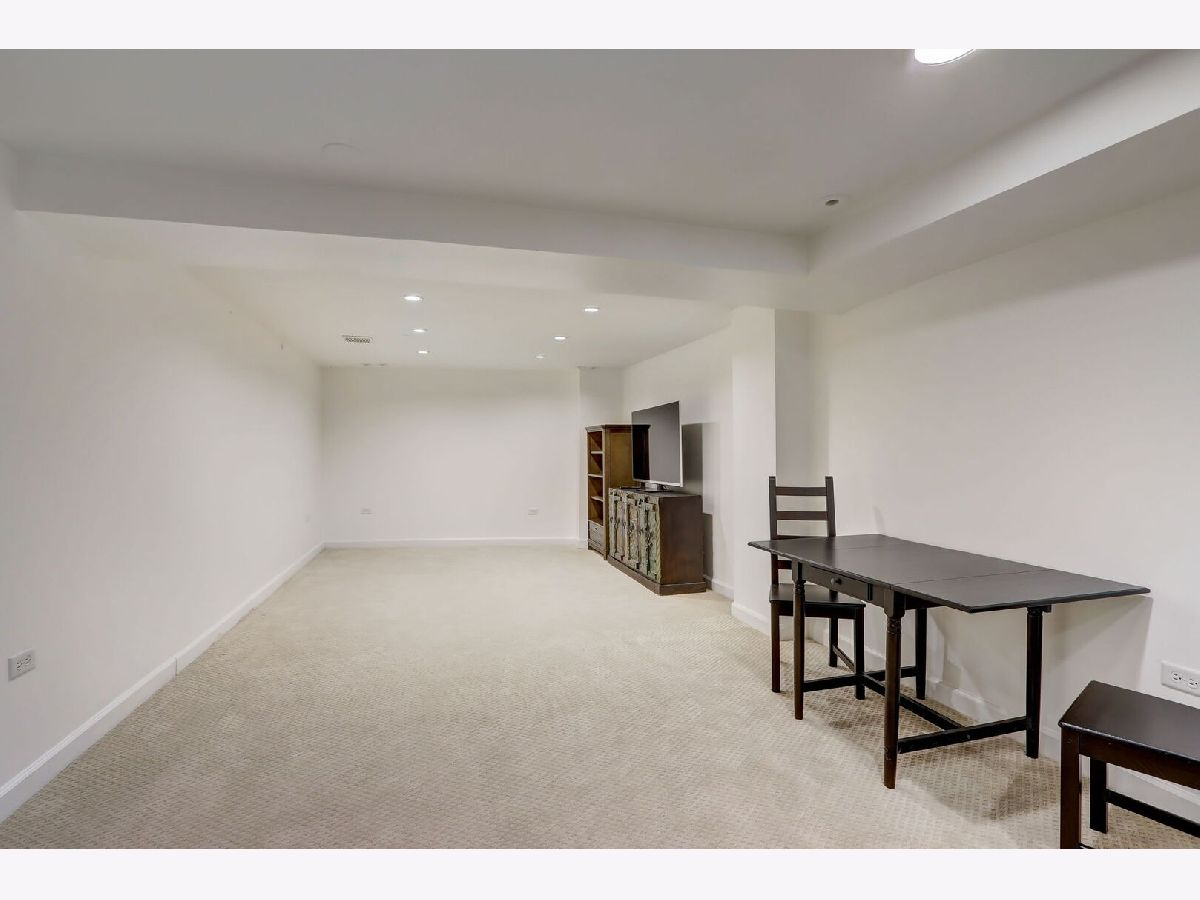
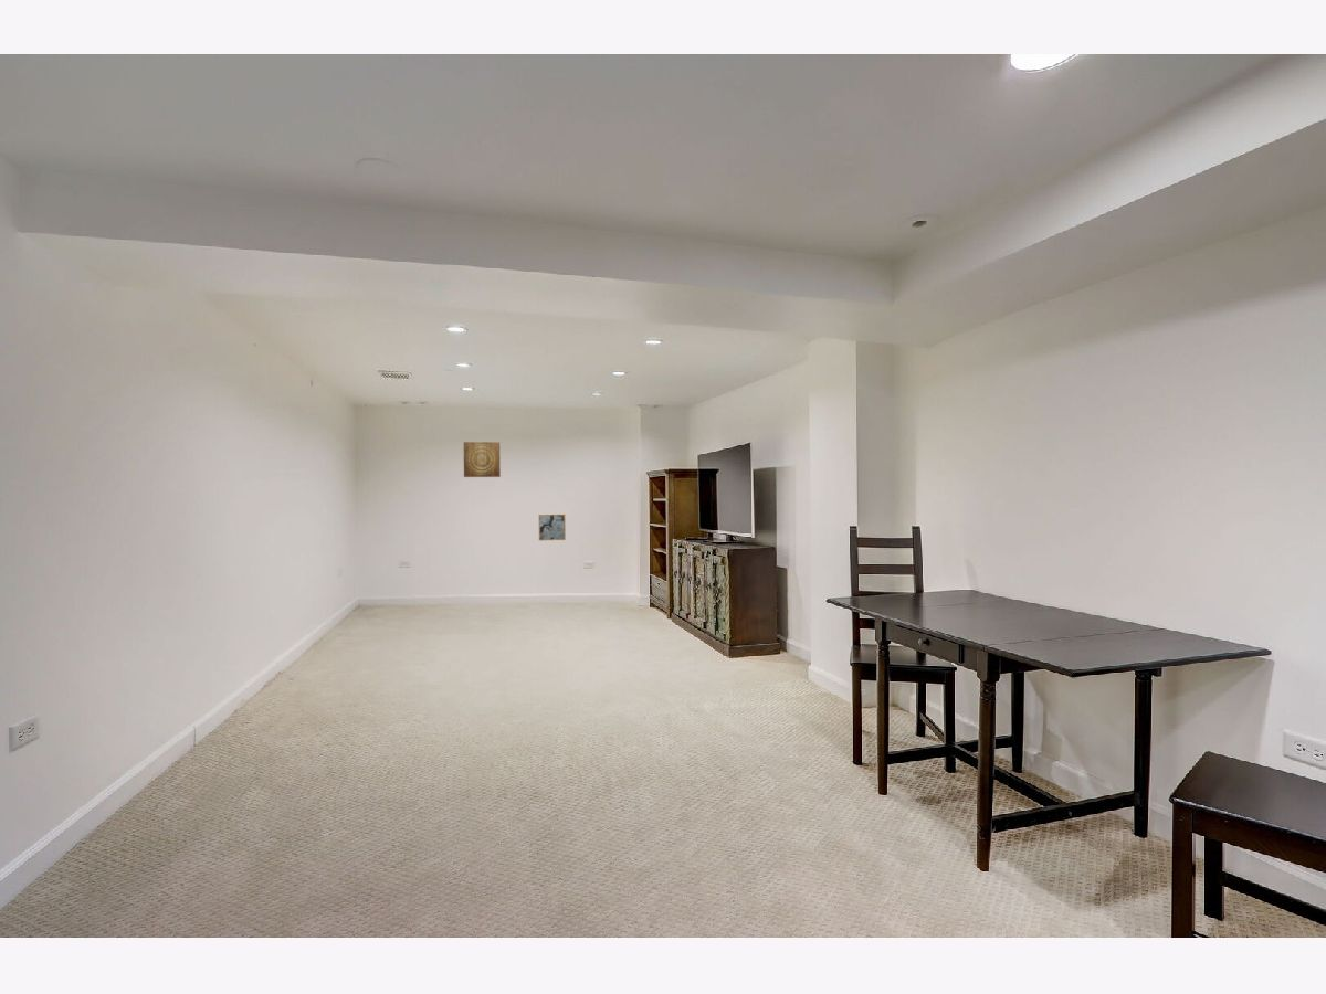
+ wall art [463,441,502,478]
+ wall art [538,512,567,541]
